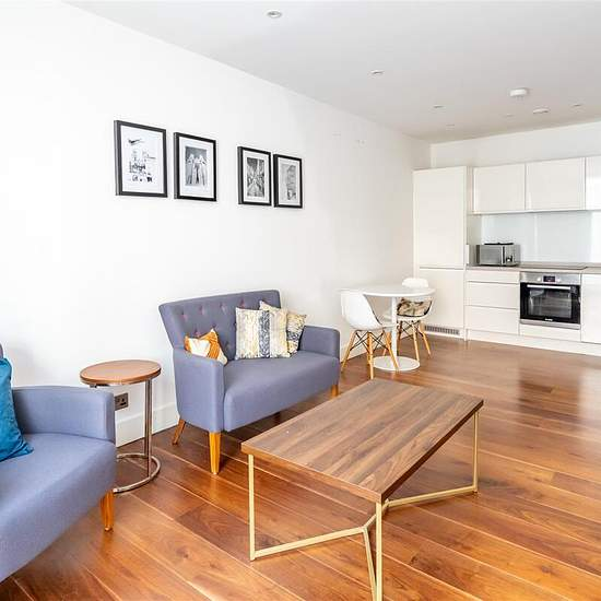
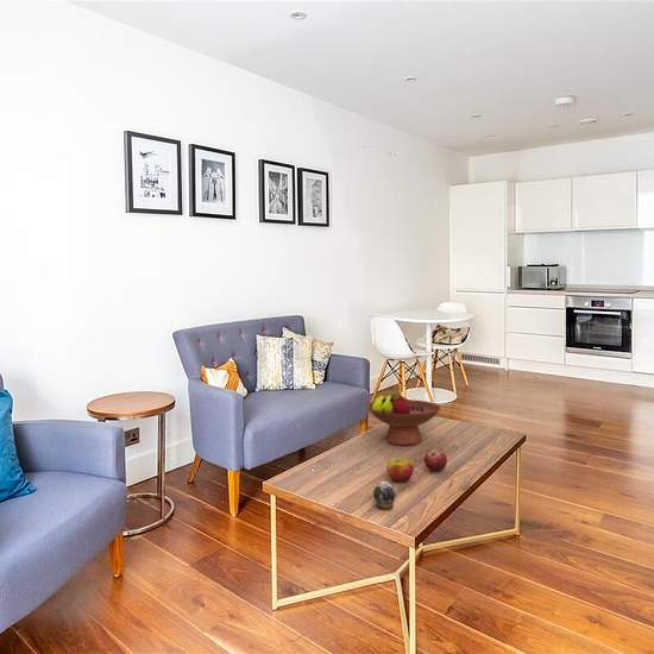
+ fruit [423,448,448,472]
+ decorative egg [372,480,397,511]
+ fruit bowl [366,392,442,446]
+ apple [385,458,415,484]
